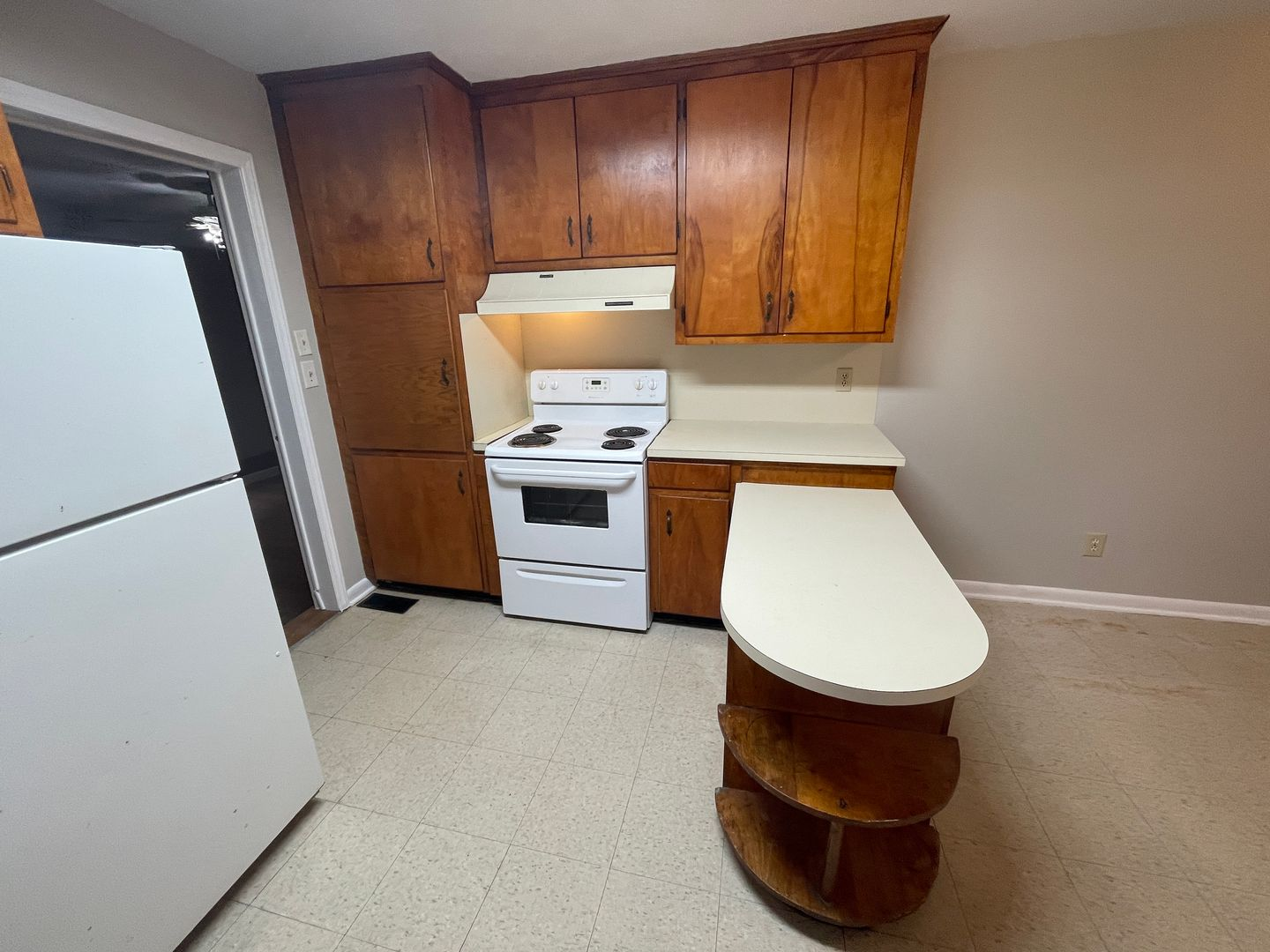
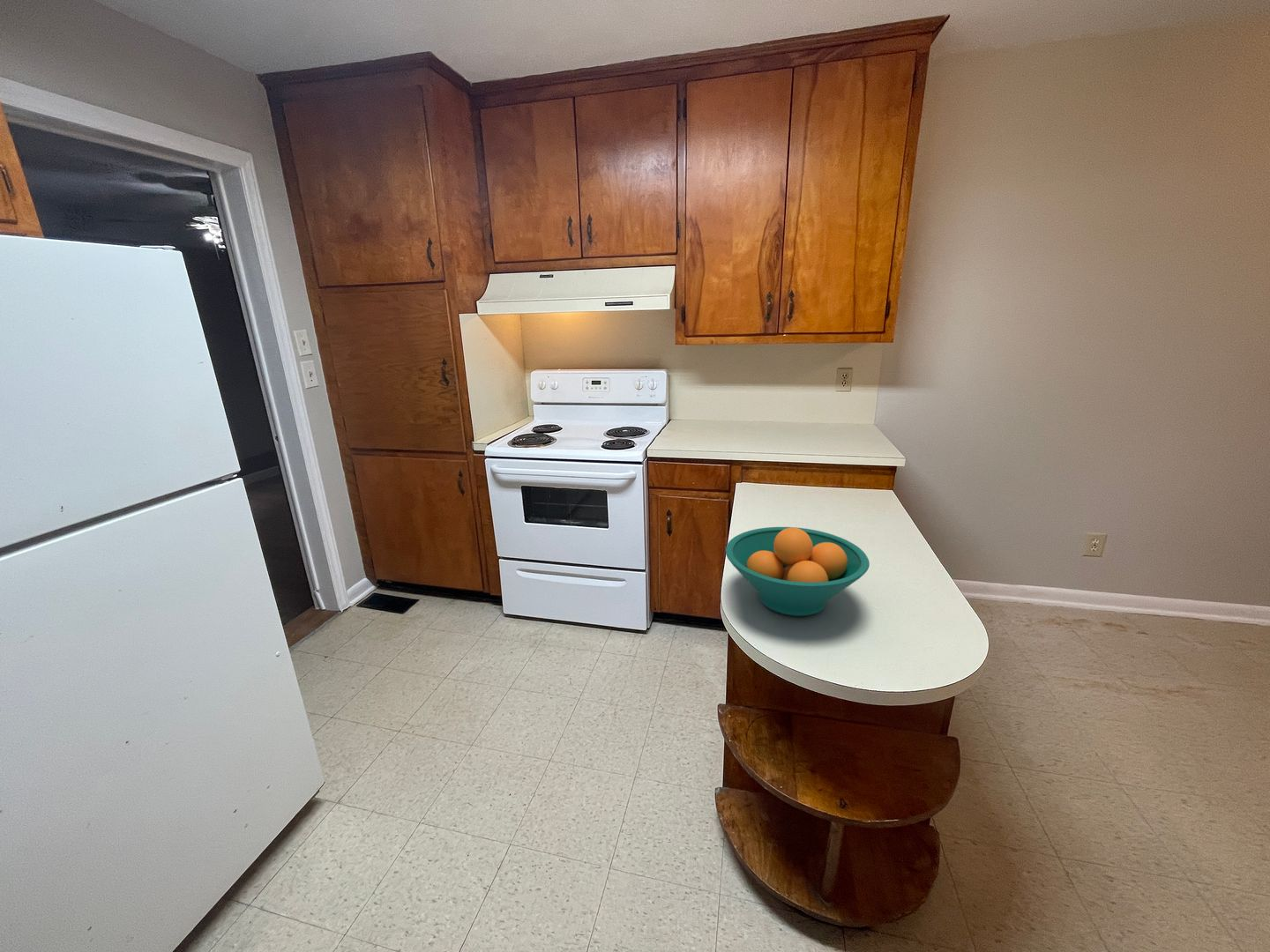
+ fruit bowl [725,526,870,617]
